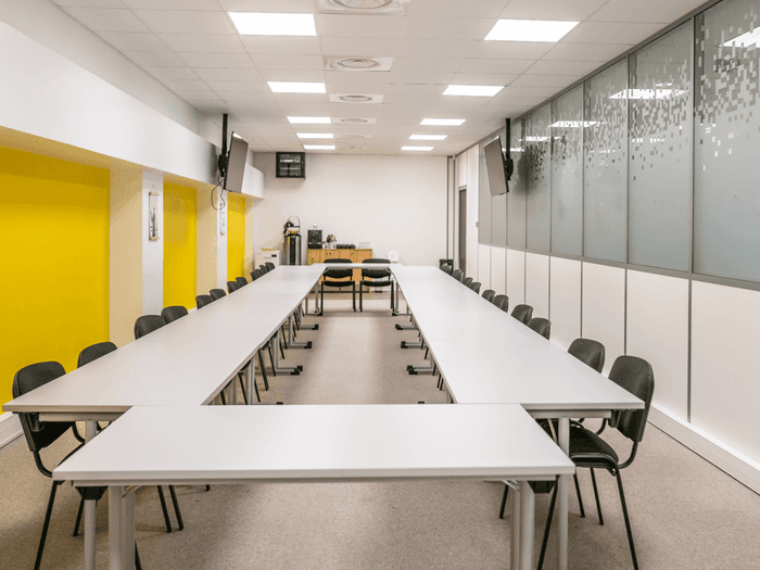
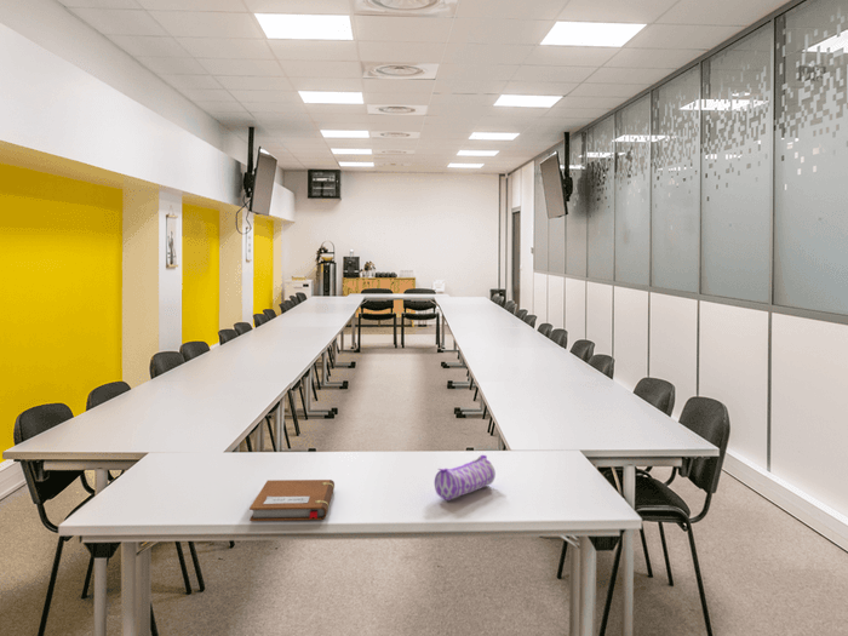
+ pencil case [434,454,497,502]
+ notebook [248,479,336,522]
